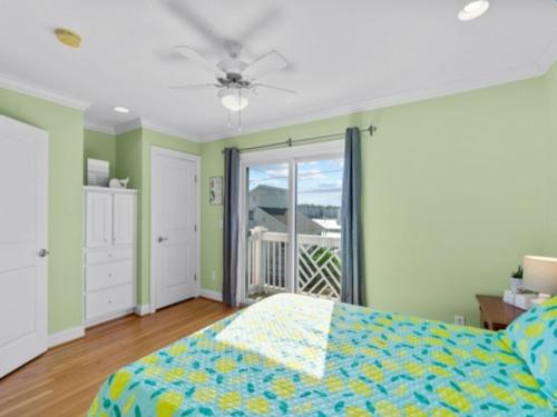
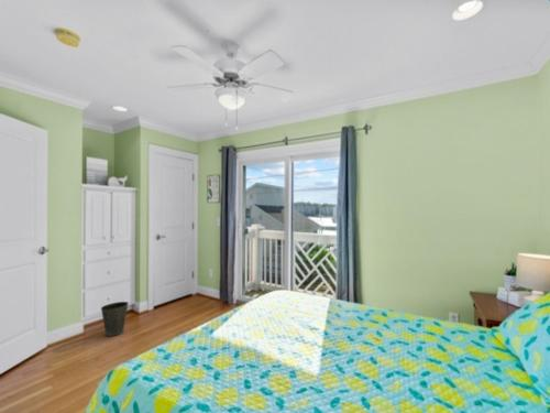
+ waste basket [100,301,130,337]
